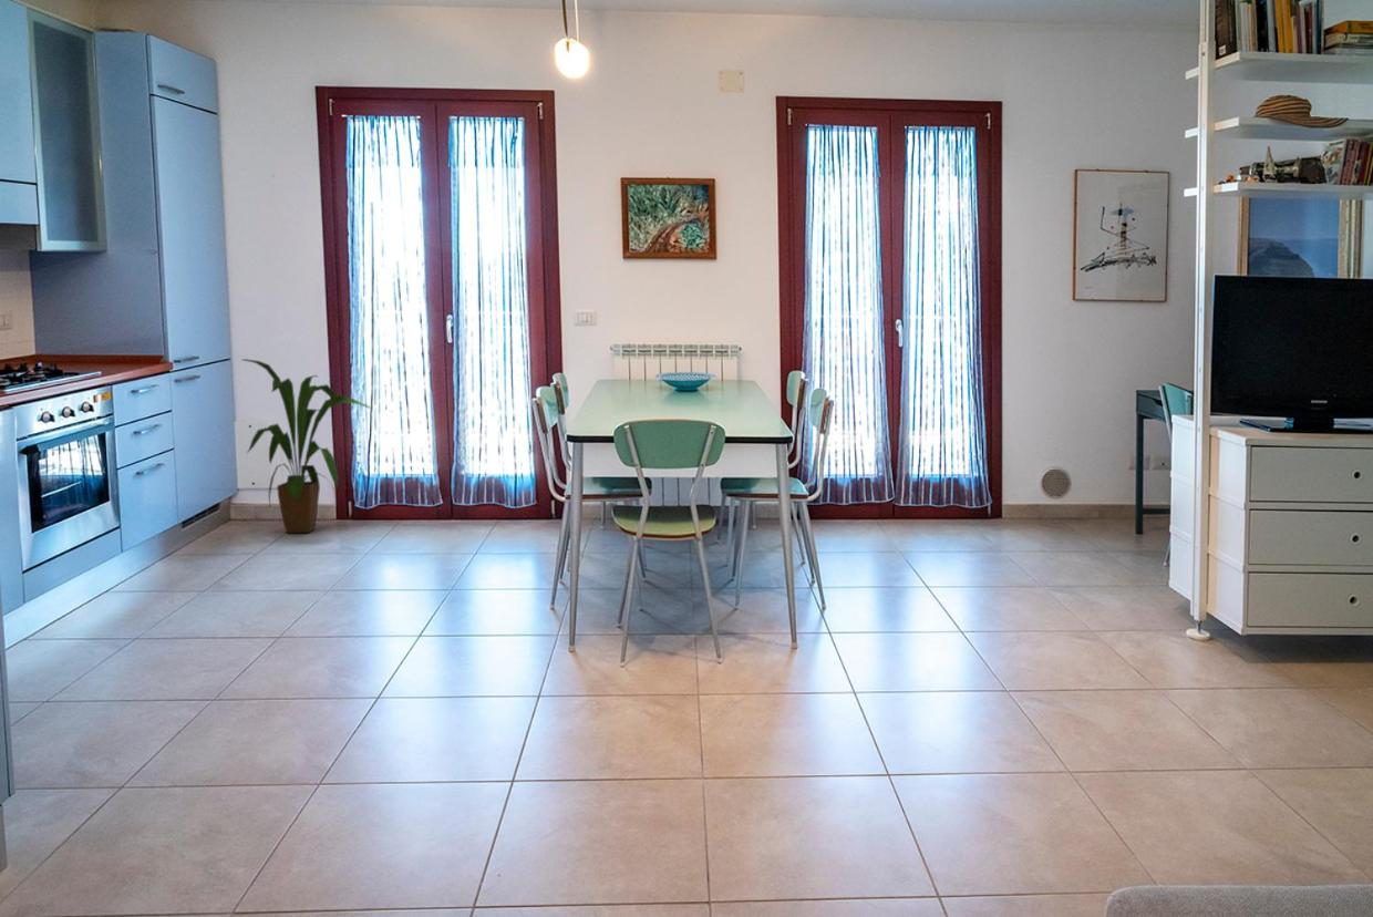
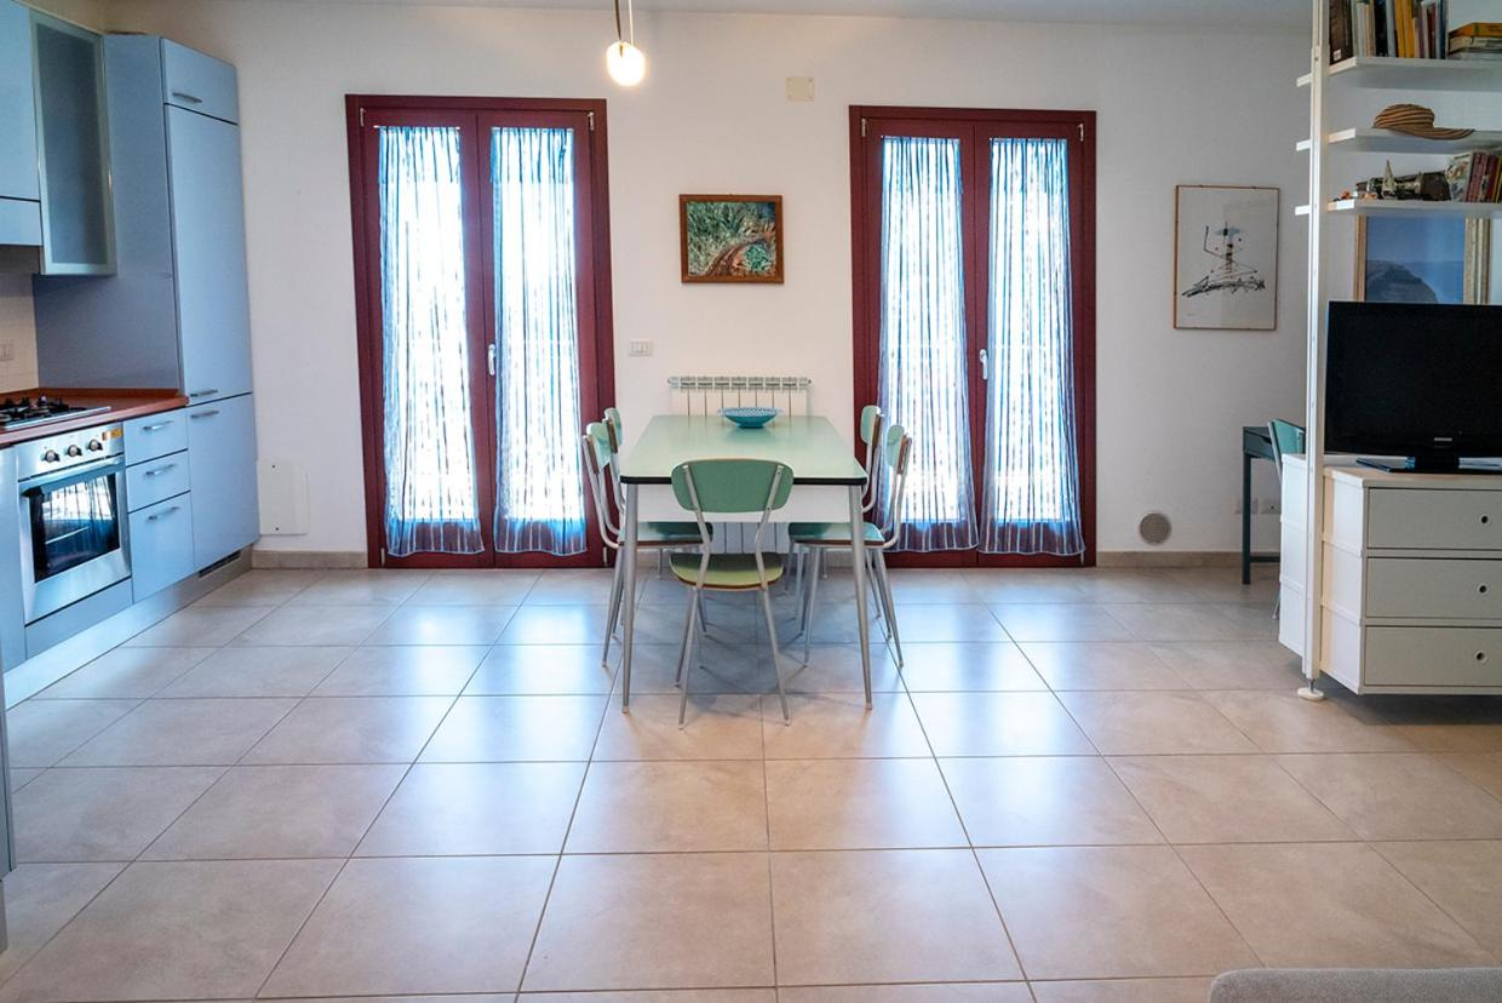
- house plant [242,358,374,535]
